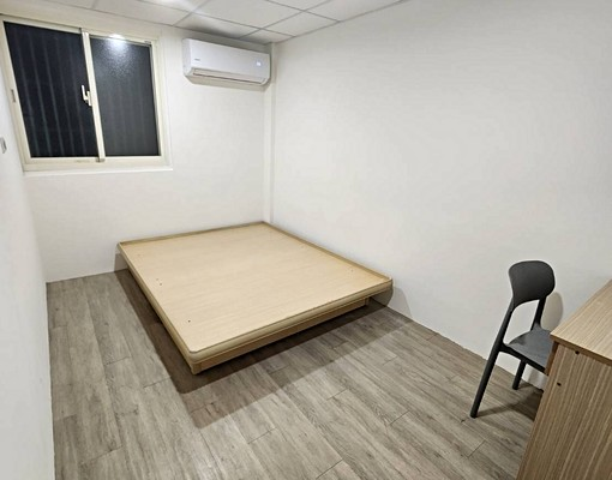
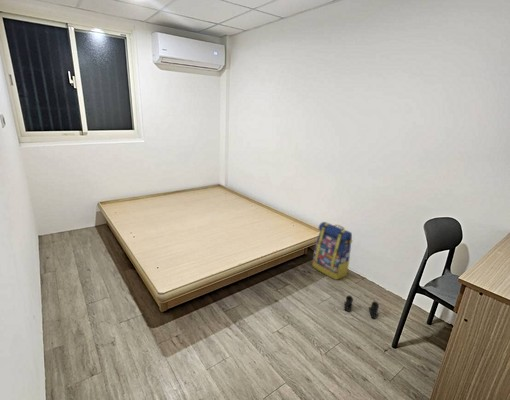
+ boots [343,294,380,320]
+ backpack [311,221,354,281]
